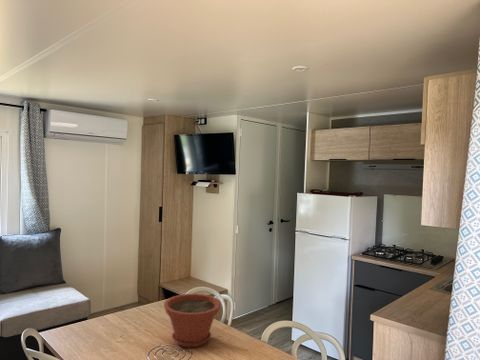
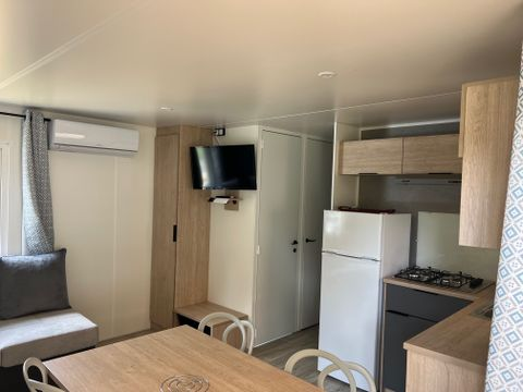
- plant pot [163,293,222,348]
